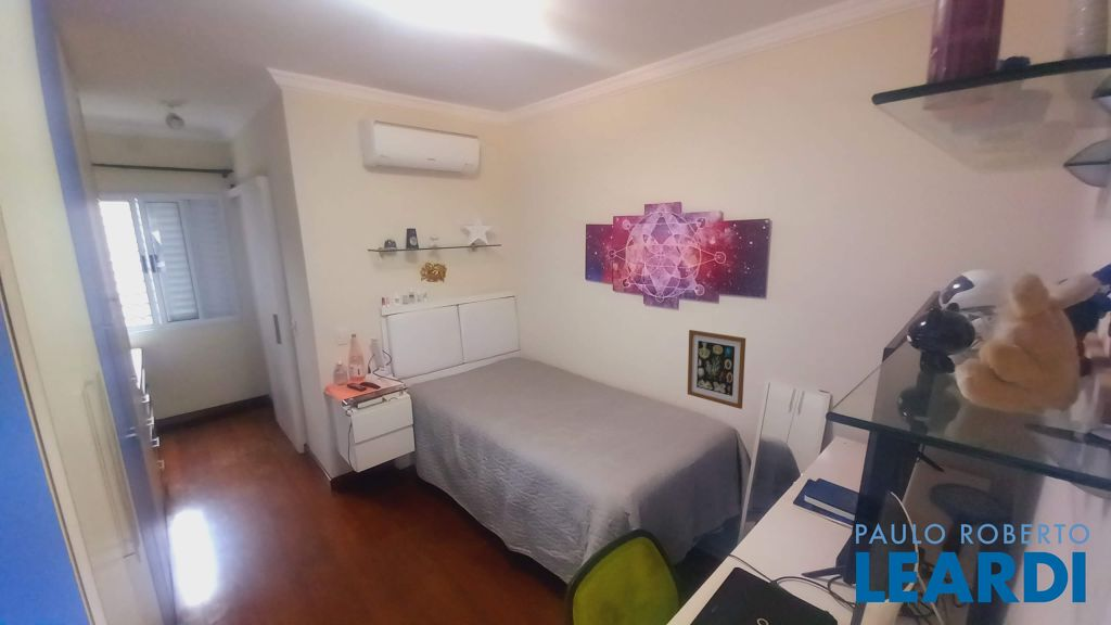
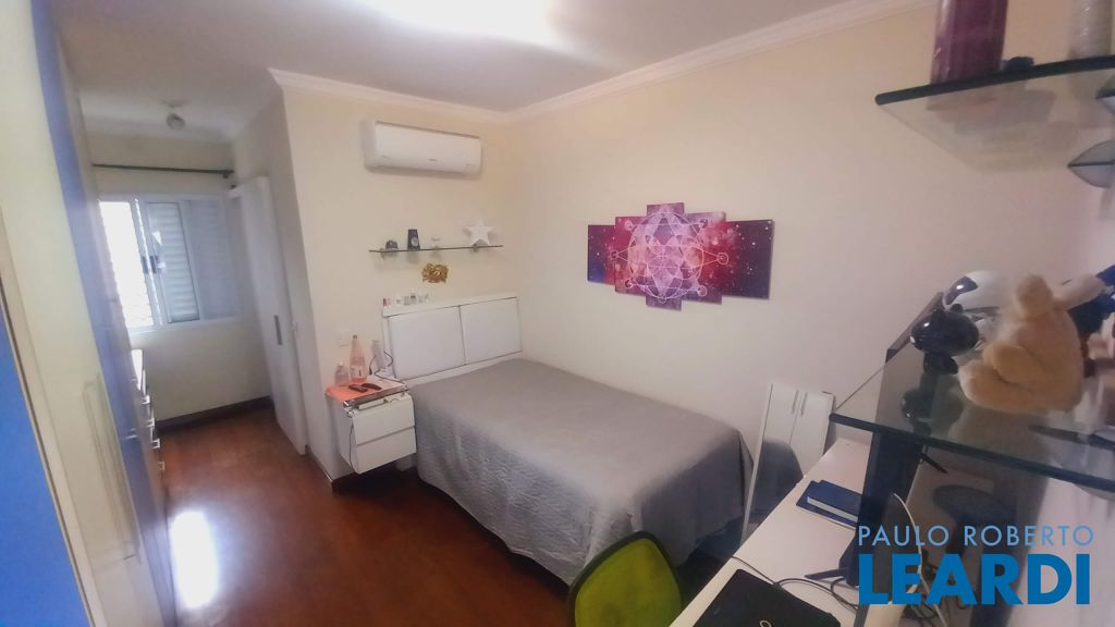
- wall art [687,329,746,410]
